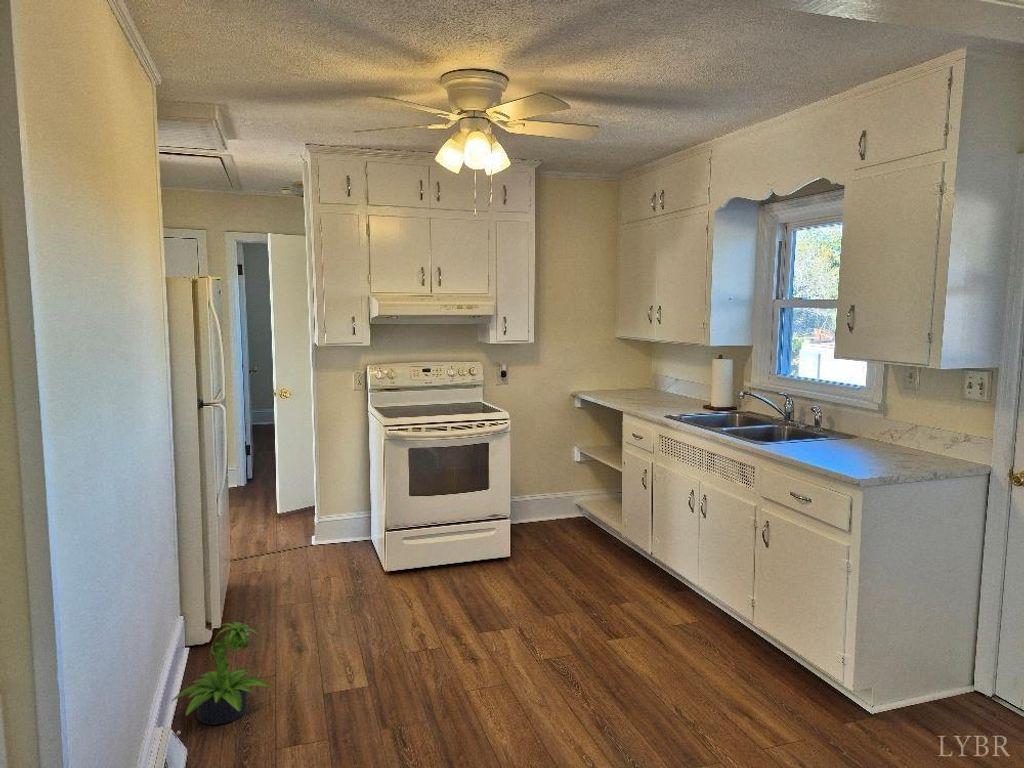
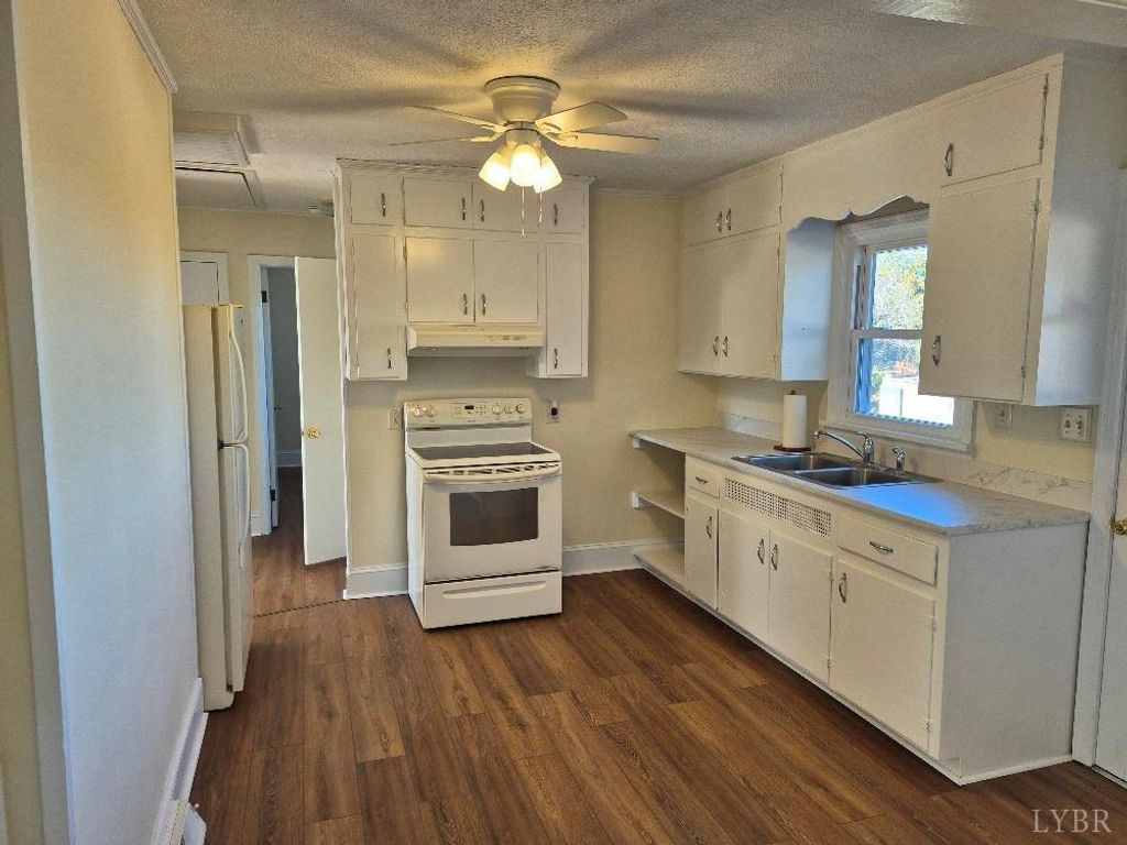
- potted plant [171,621,273,726]
